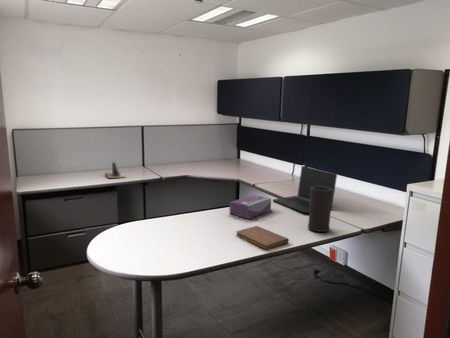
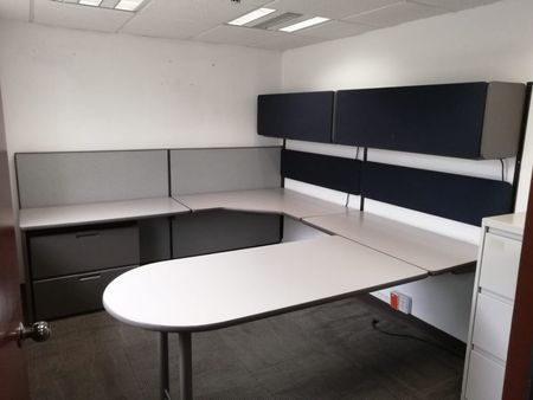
- speaker [307,186,332,233]
- tissue box [229,194,272,220]
- photo frame [104,161,125,179]
- notebook [235,225,290,251]
- laptop [272,165,338,214]
